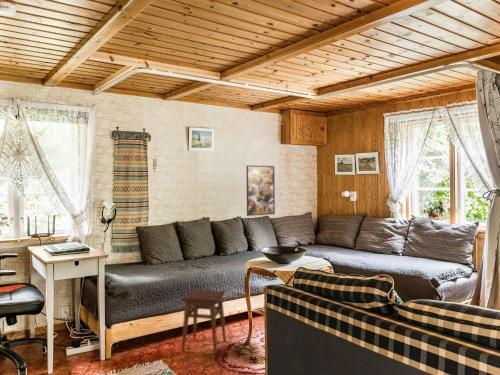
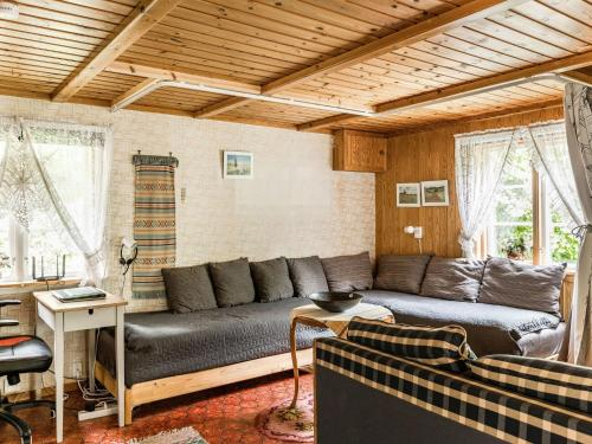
- stool [181,289,227,355]
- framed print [246,165,276,217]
